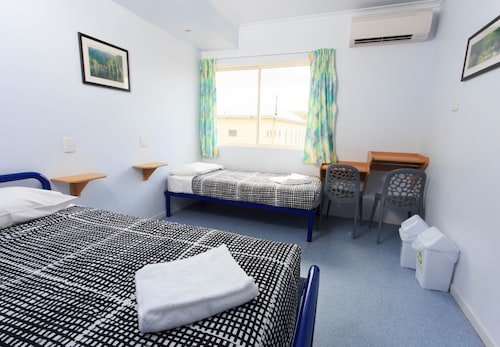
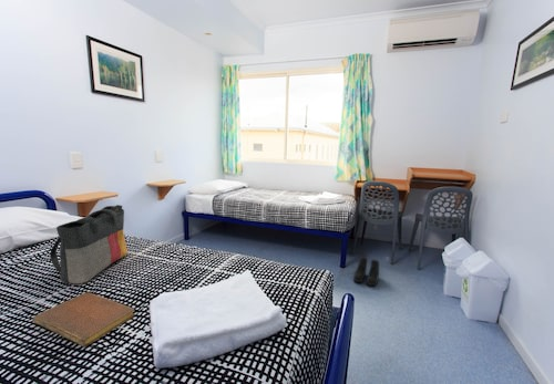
+ tote bag [49,204,129,284]
+ notebook [32,291,135,347]
+ boots [352,256,380,287]
